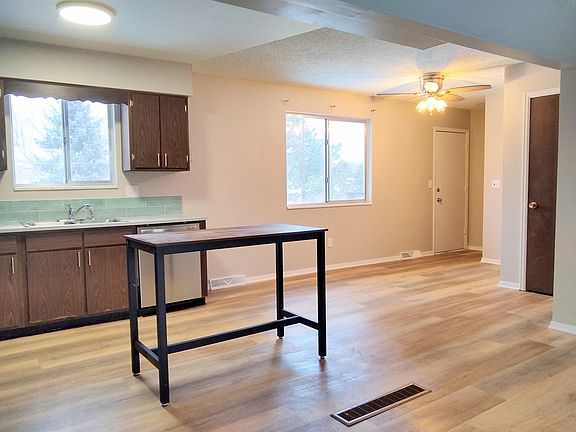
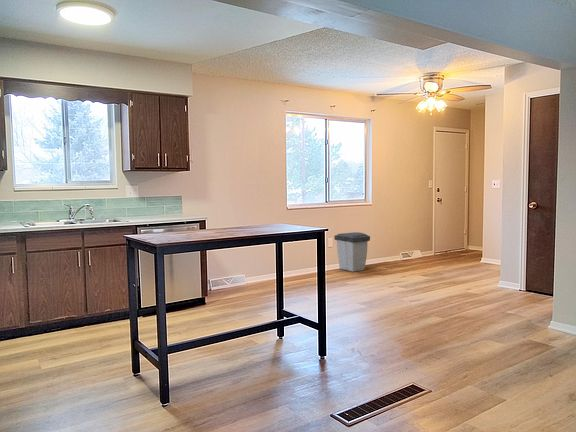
+ trash can [333,231,371,273]
